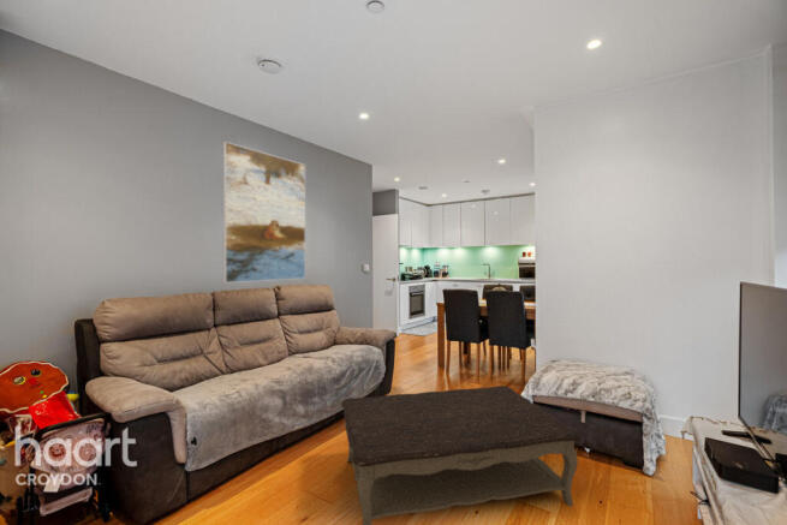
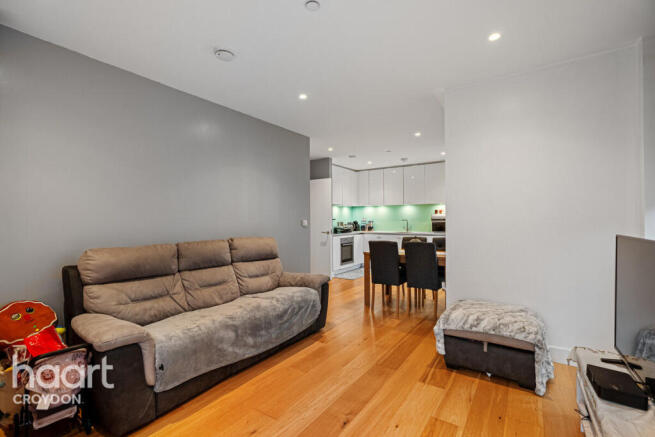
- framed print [222,141,306,284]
- coffee table [340,384,583,525]
